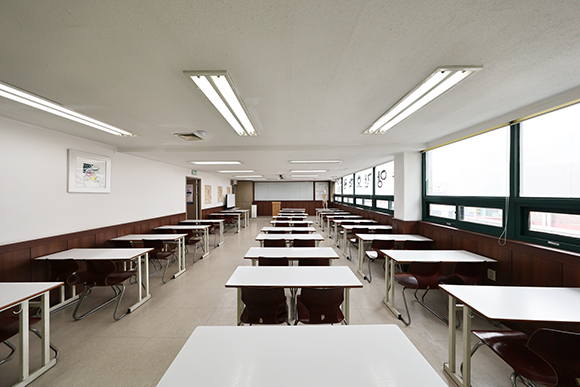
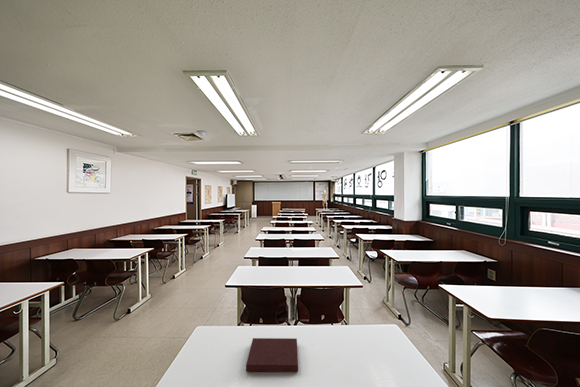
+ notebook [245,337,299,373]
